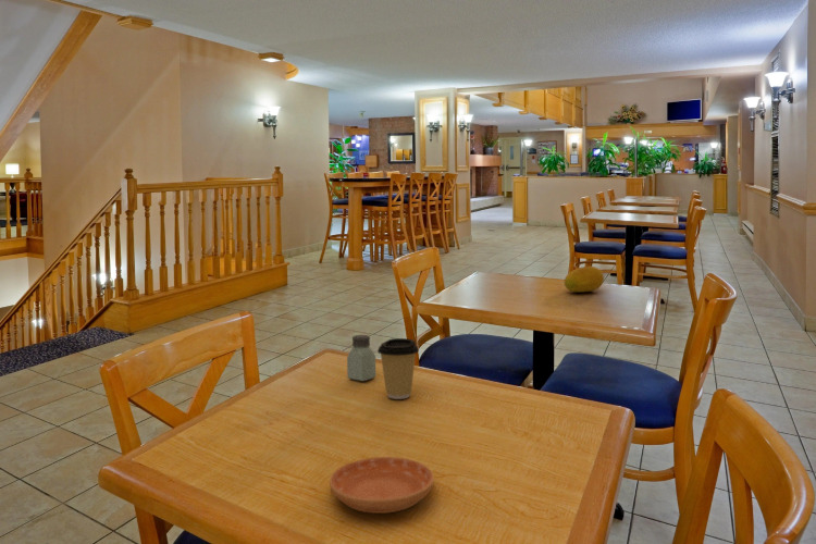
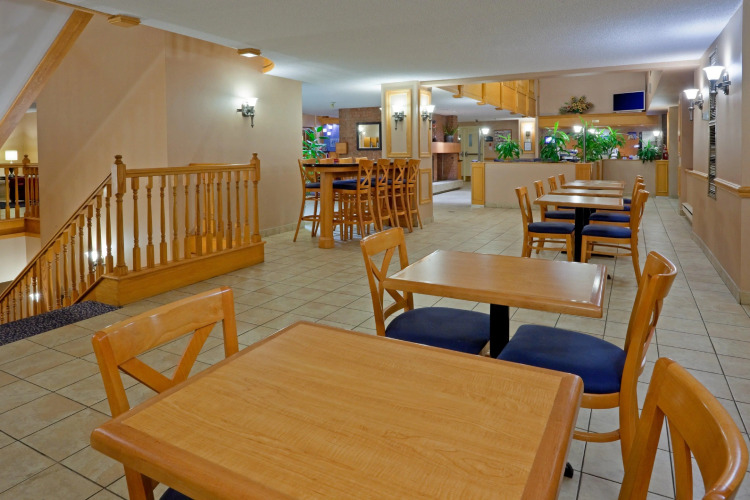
- saucer [329,456,435,515]
- saltshaker [346,334,376,382]
- coffee cup [376,337,420,400]
- fruit [564,265,605,293]
